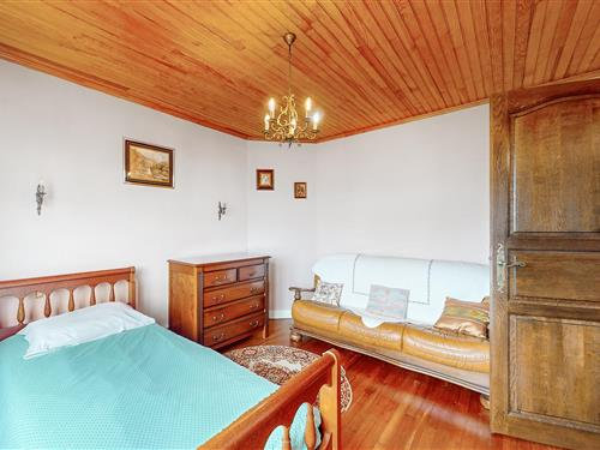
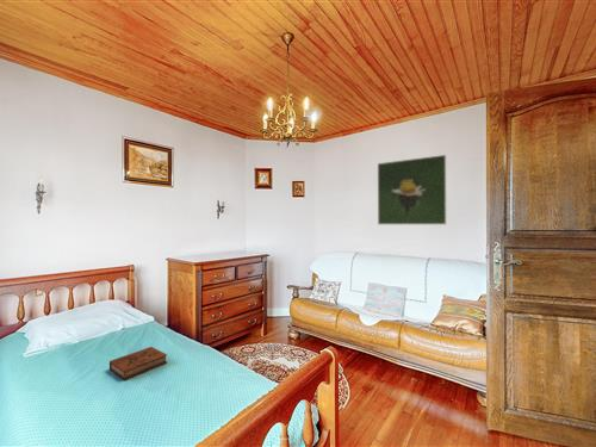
+ book [108,346,168,381]
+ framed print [377,154,447,225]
